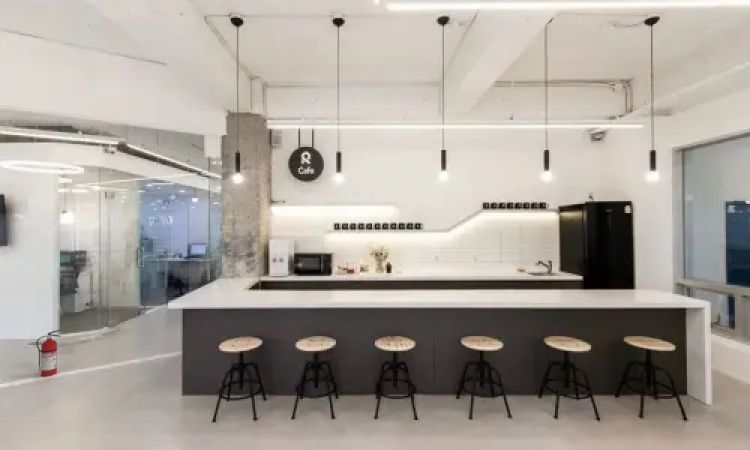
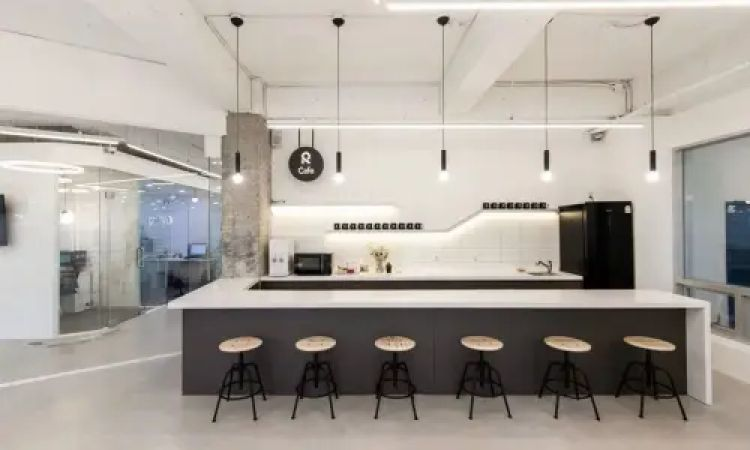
- fire extinguisher [35,329,62,377]
